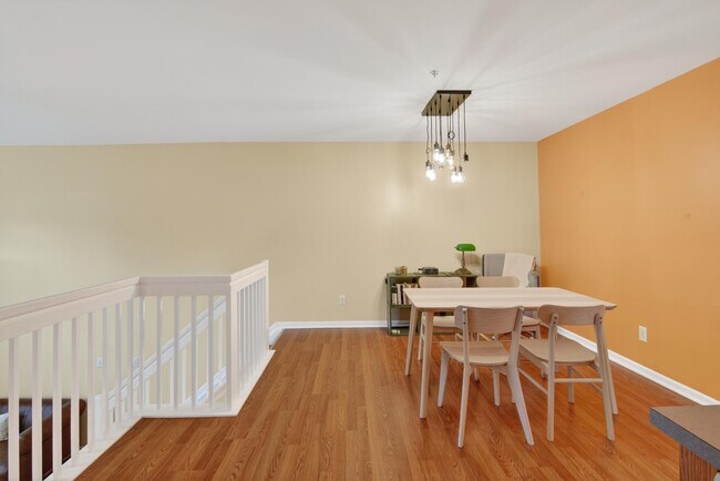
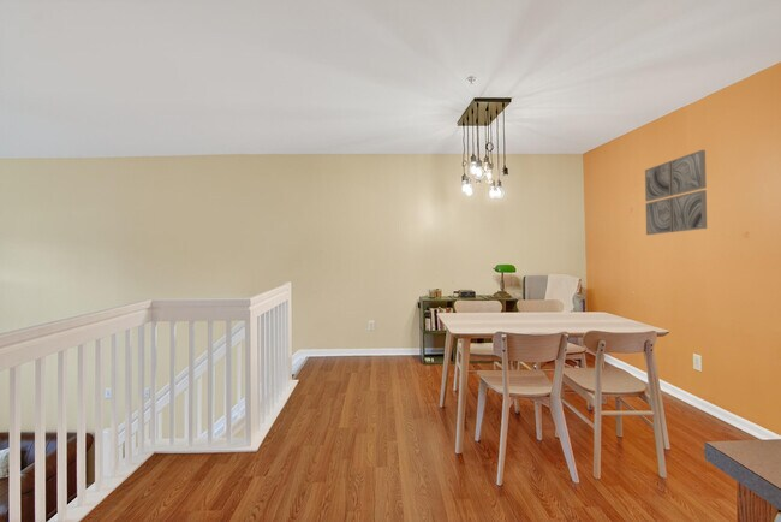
+ wall art [644,149,708,236]
